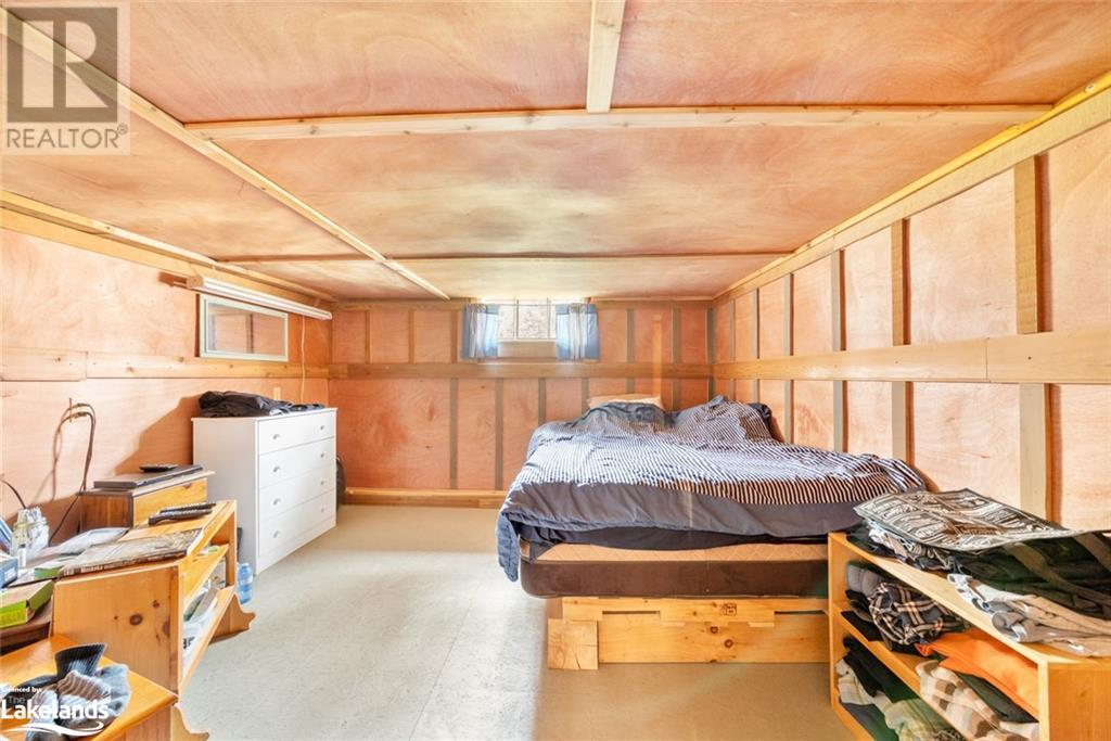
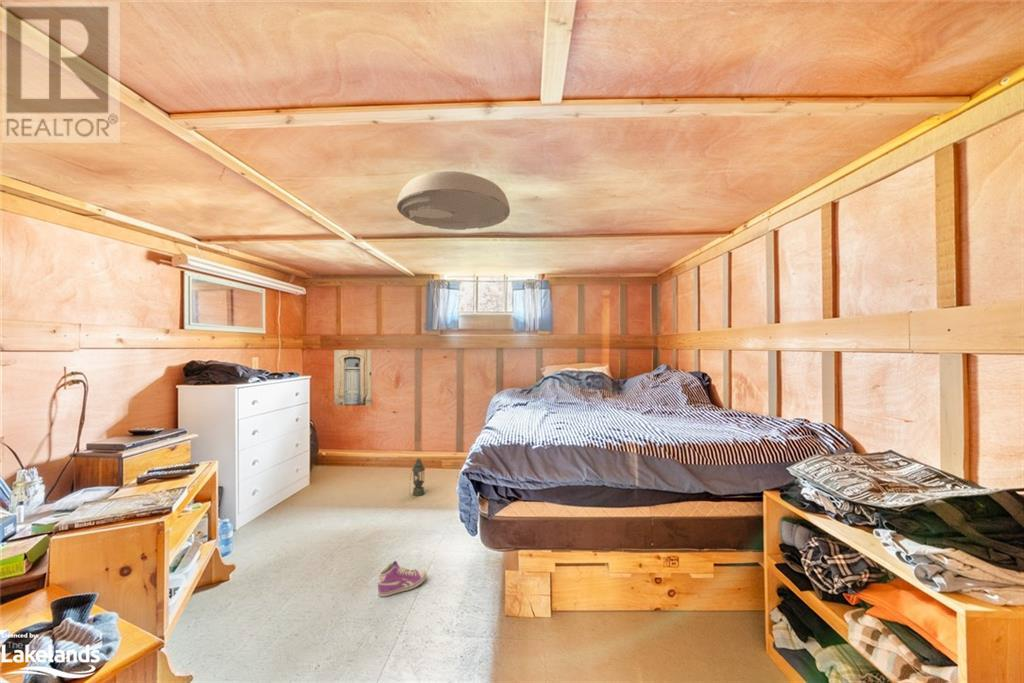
+ lantern [408,457,426,499]
+ wall art [333,349,373,406]
+ sneaker [377,560,428,598]
+ ceiling light [396,170,511,231]
